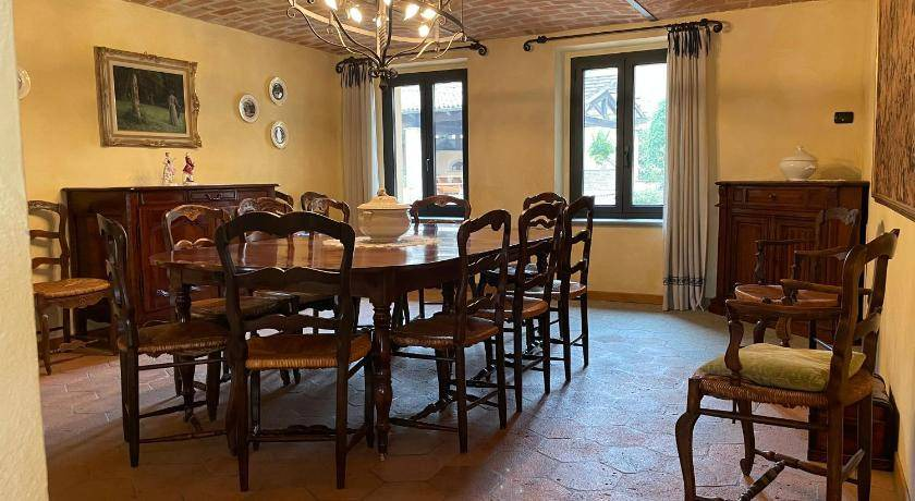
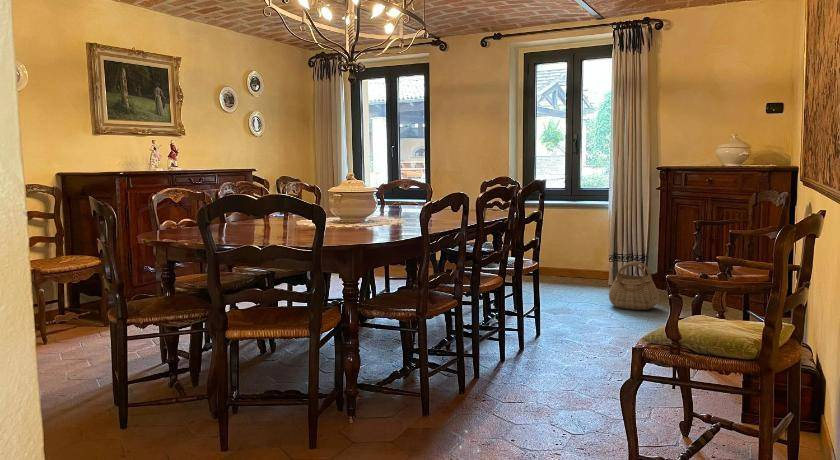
+ basket [608,260,660,311]
